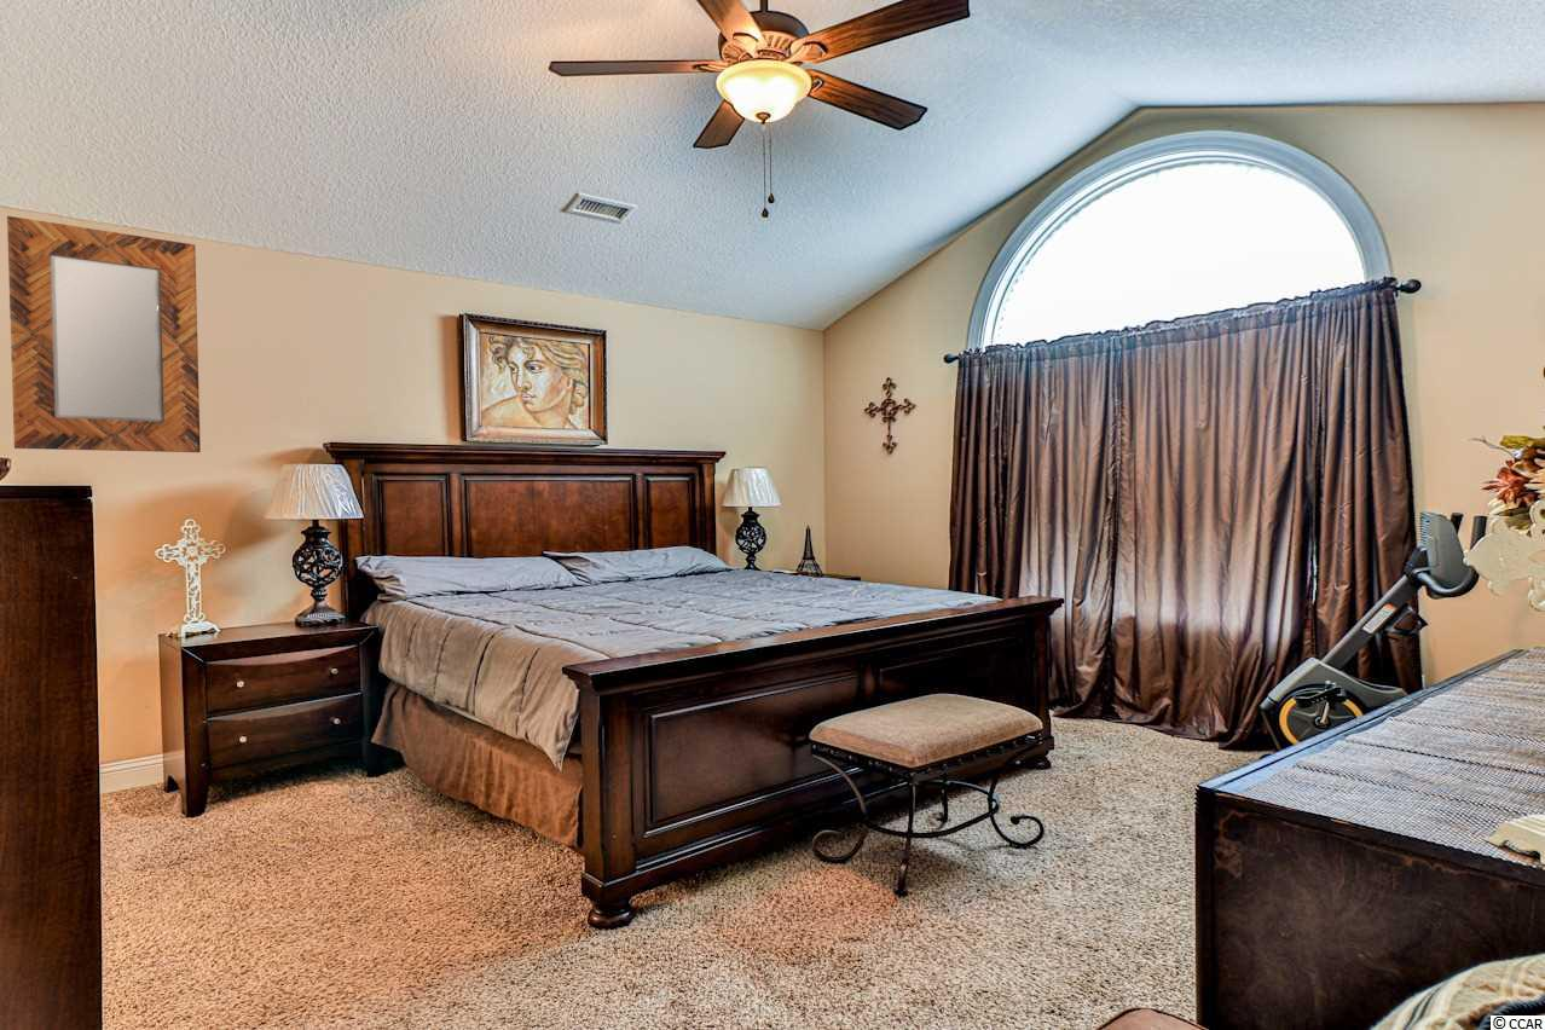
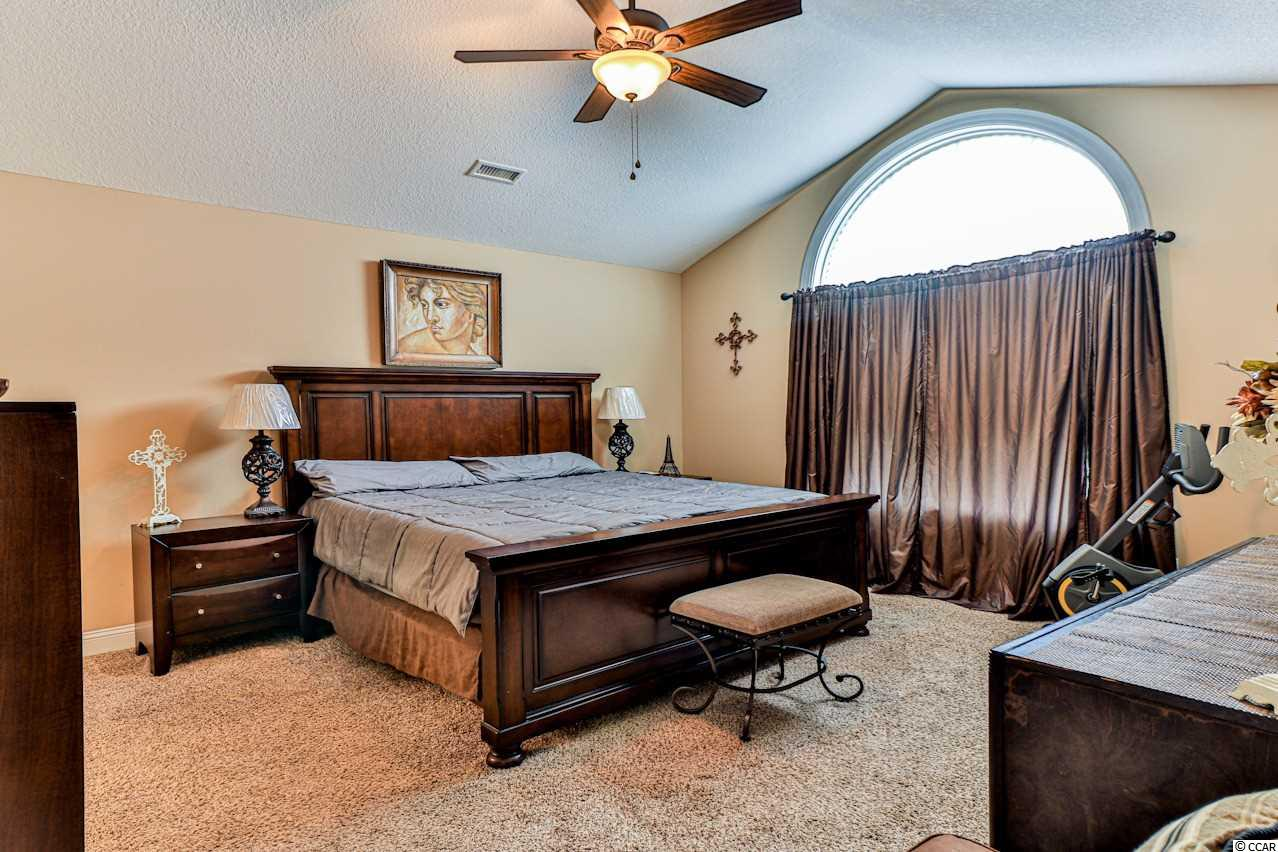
- home mirror [6,215,202,453]
